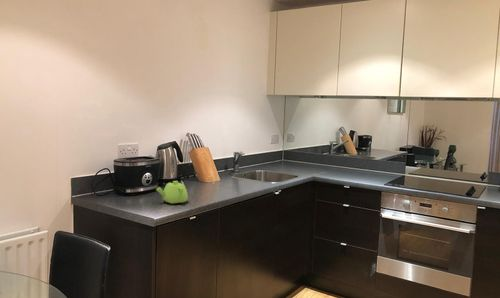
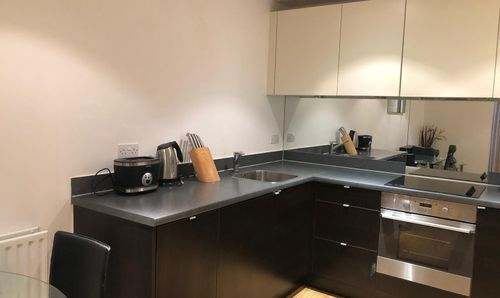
- teapot [155,180,189,205]
